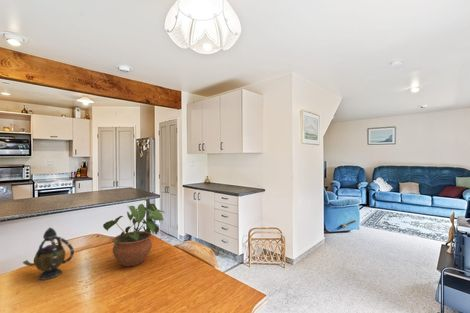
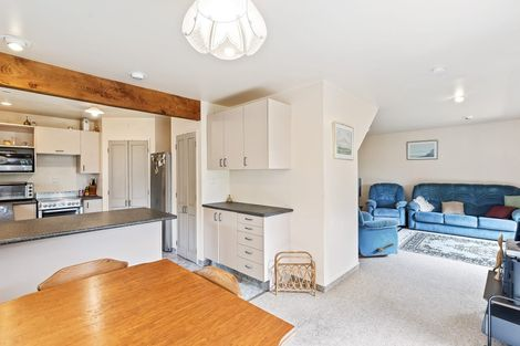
- teapot [22,227,75,281]
- potted plant [102,199,166,267]
